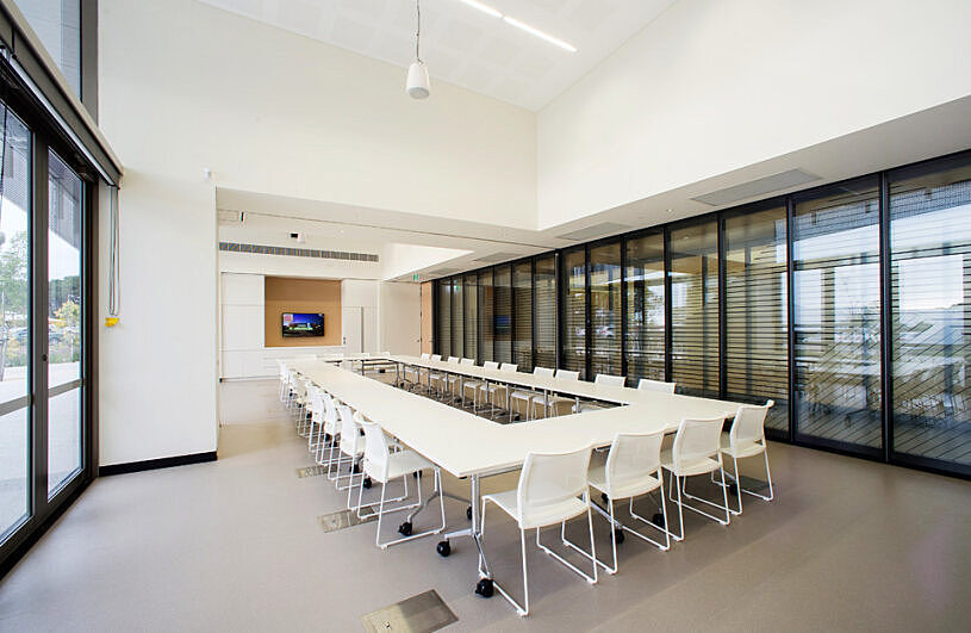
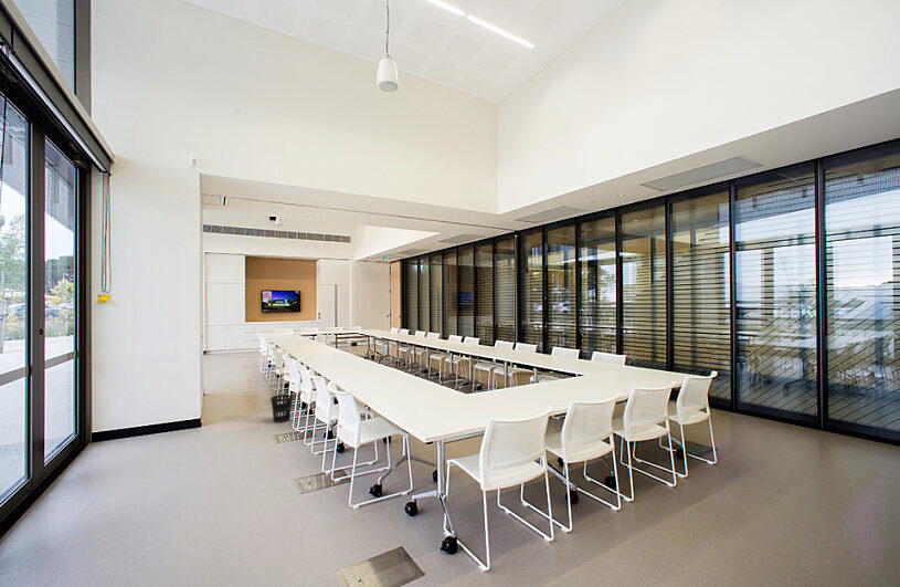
+ wastebasket [269,394,294,424]
